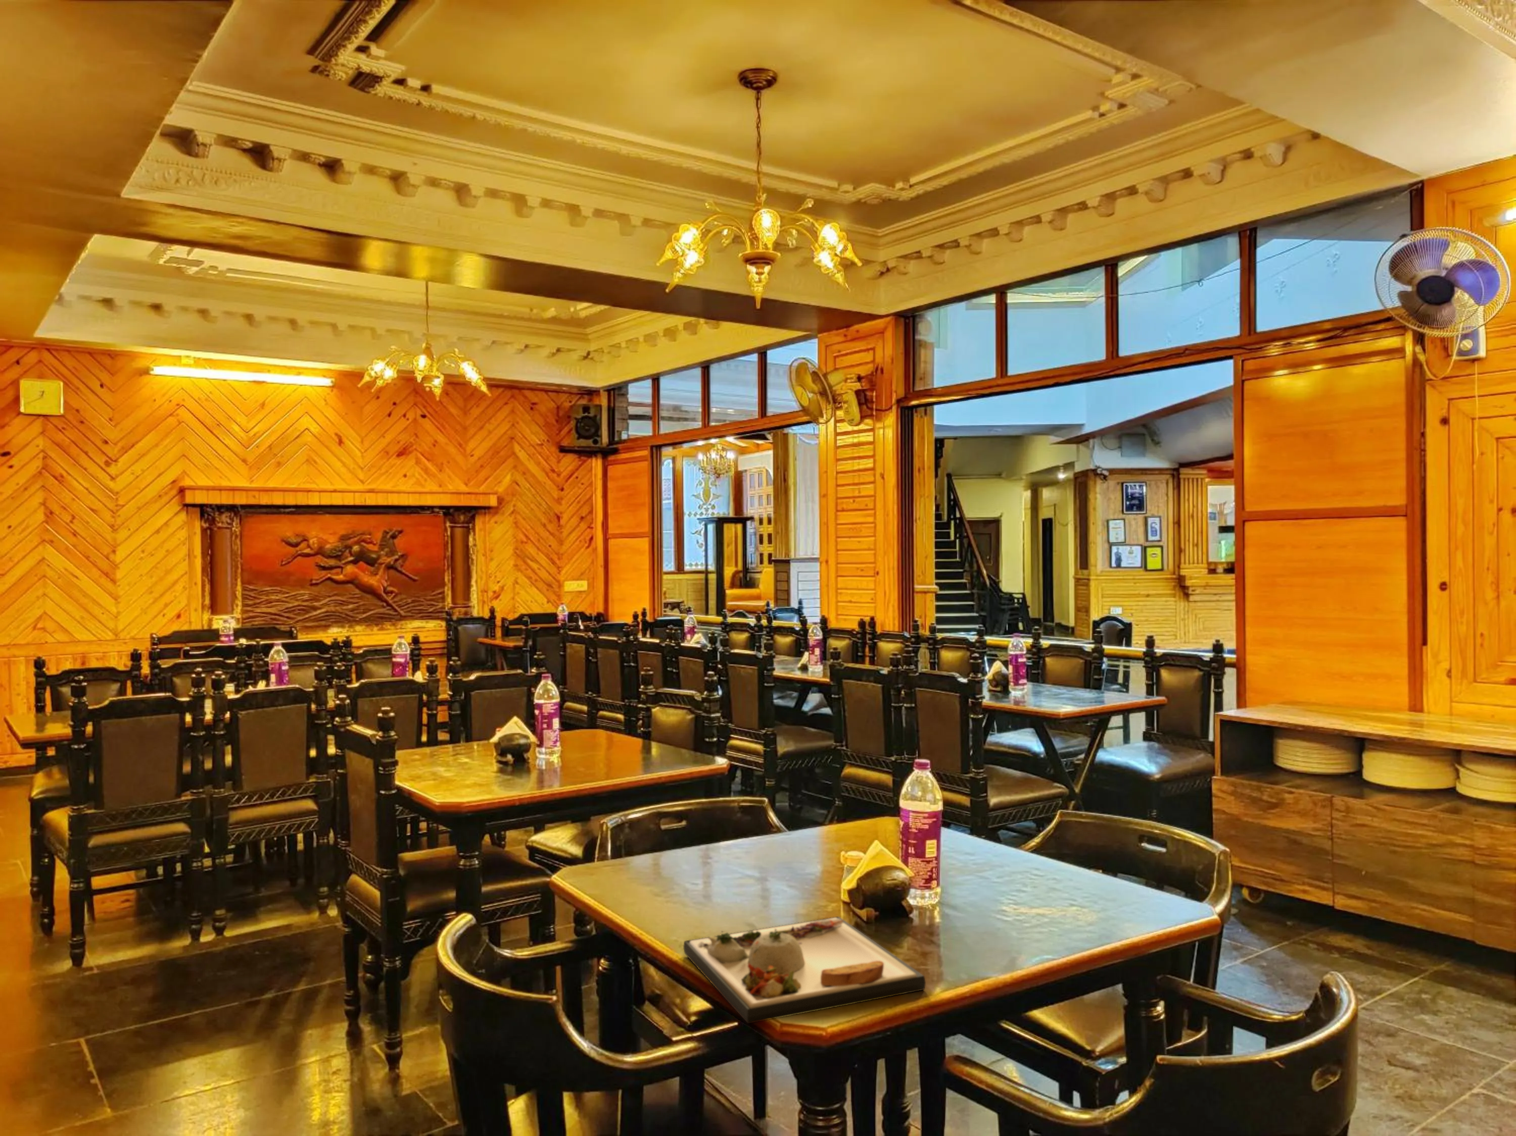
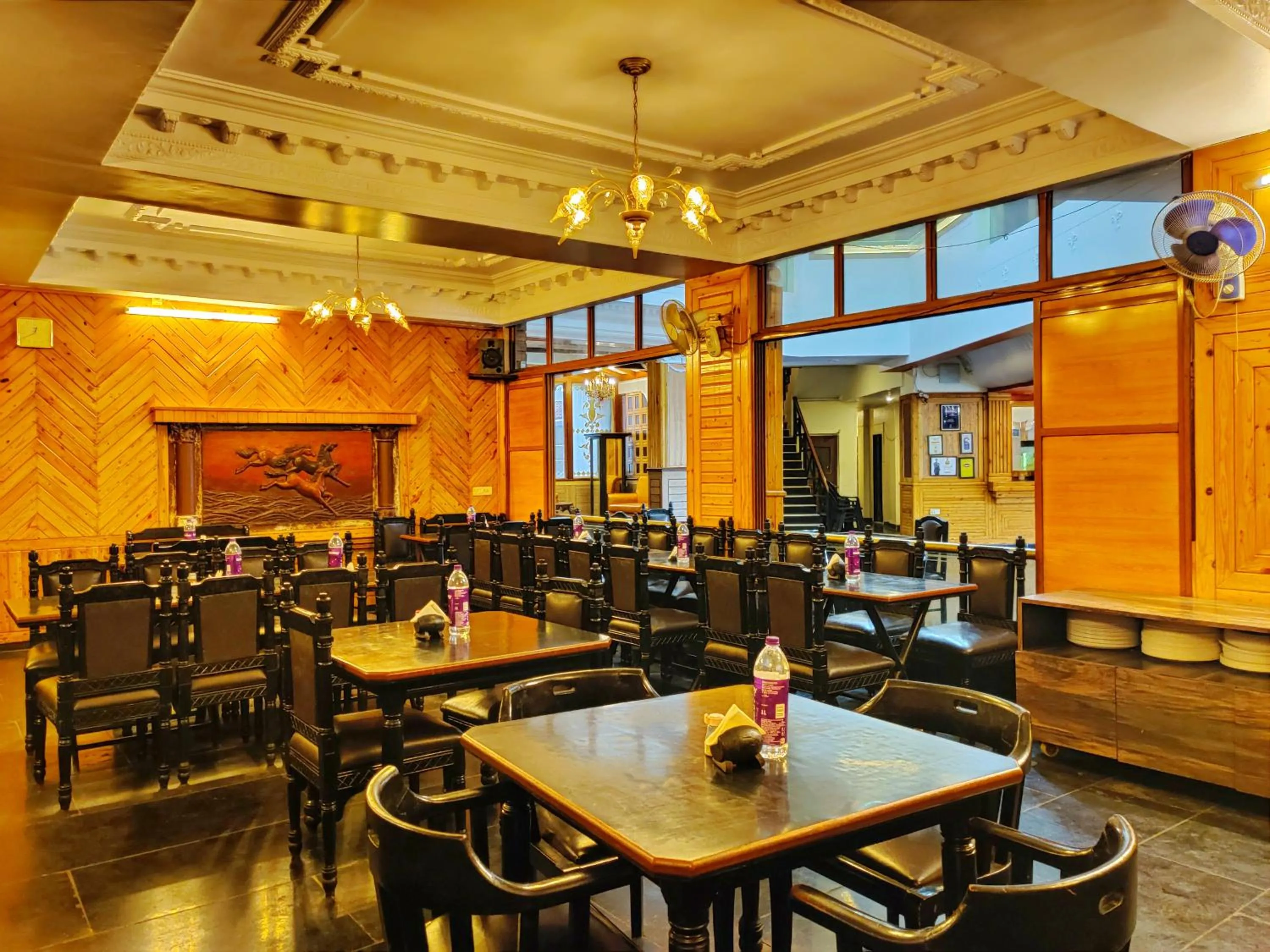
- dinner plate [683,916,926,1024]
